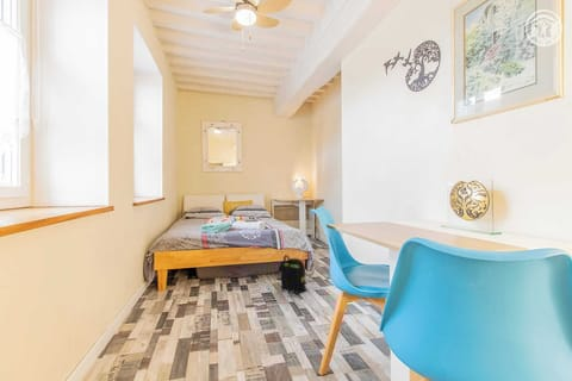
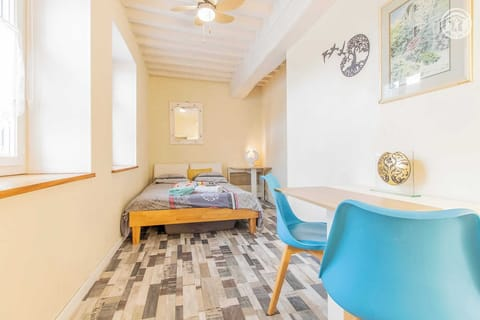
- backpack [280,254,306,295]
